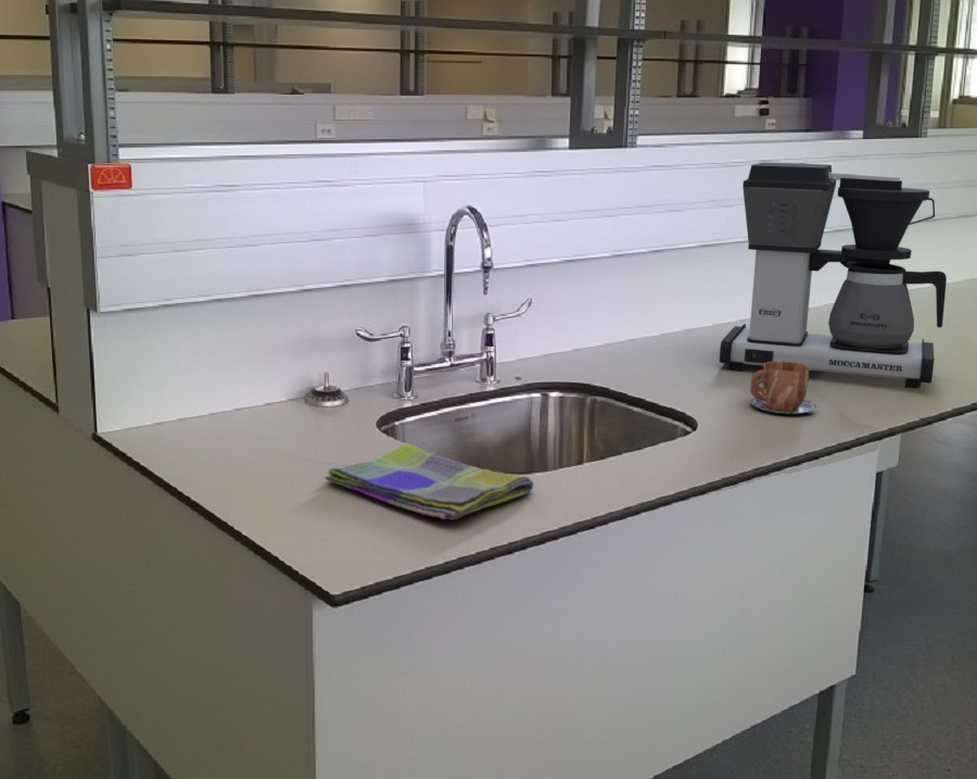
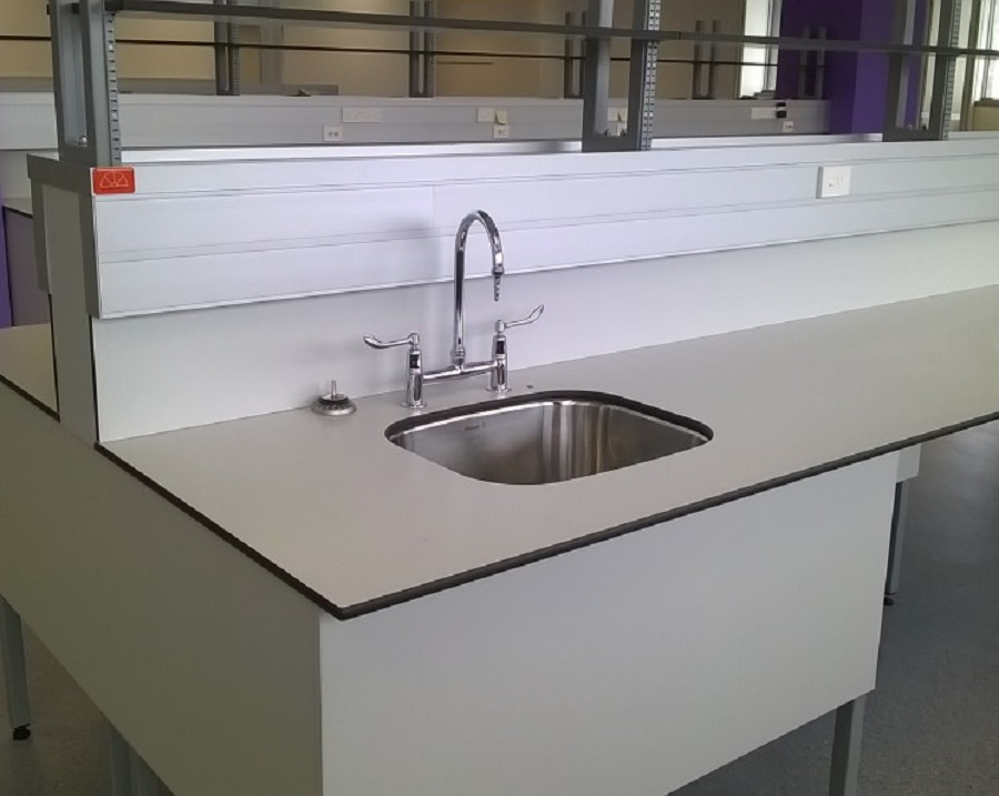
- dish towel [325,442,534,522]
- coffee maker [719,161,948,390]
- mug [749,361,817,415]
